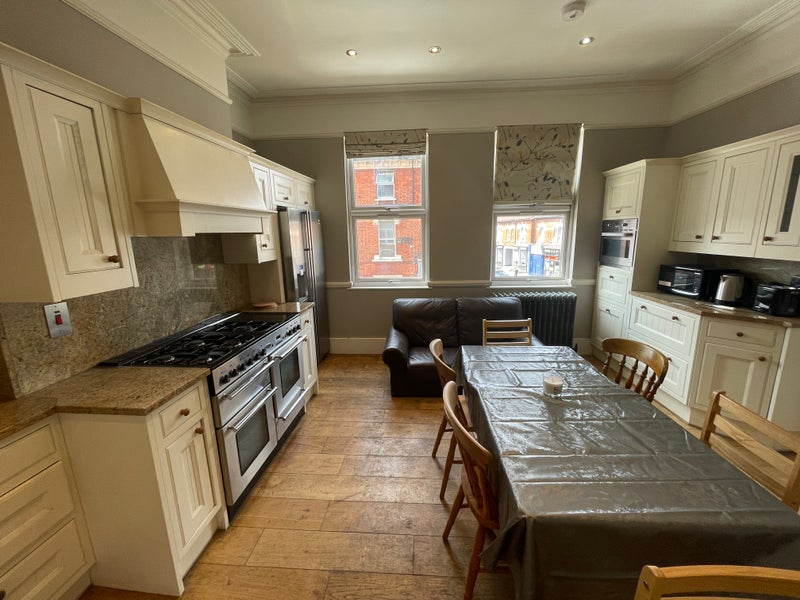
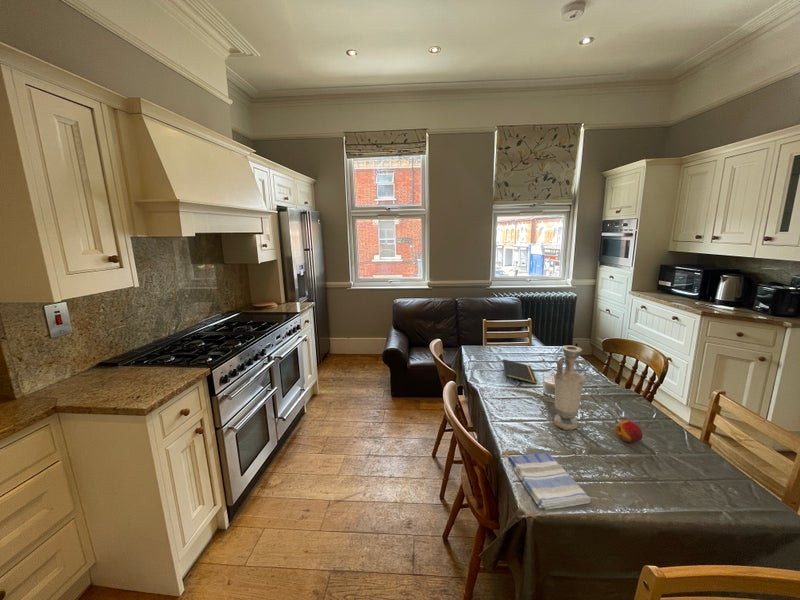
+ fruit [614,419,643,444]
+ vase [553,344,587,431]
+ dish towel [507,452,592,511]
+ notepad [502,358,538,384]
